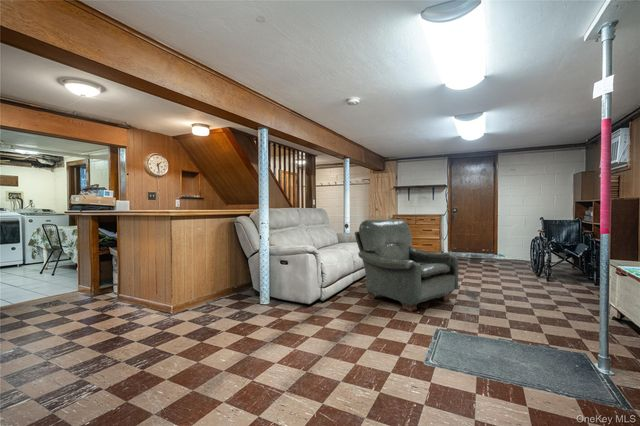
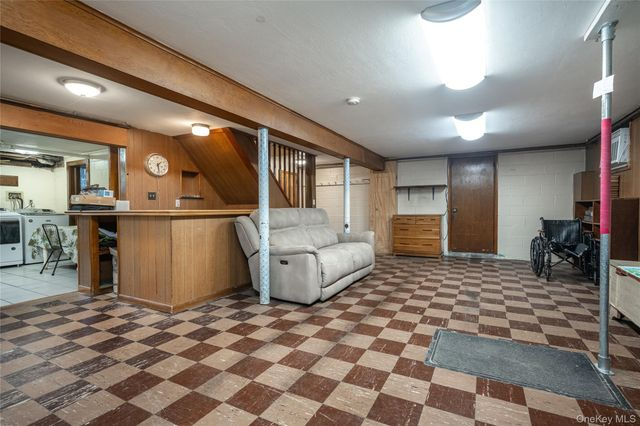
- armchair [354,218,459,313]
